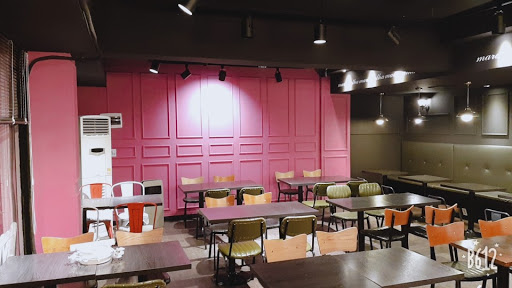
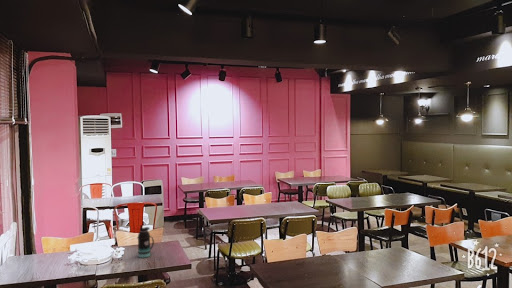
+ bottle [136,224,155,259]
